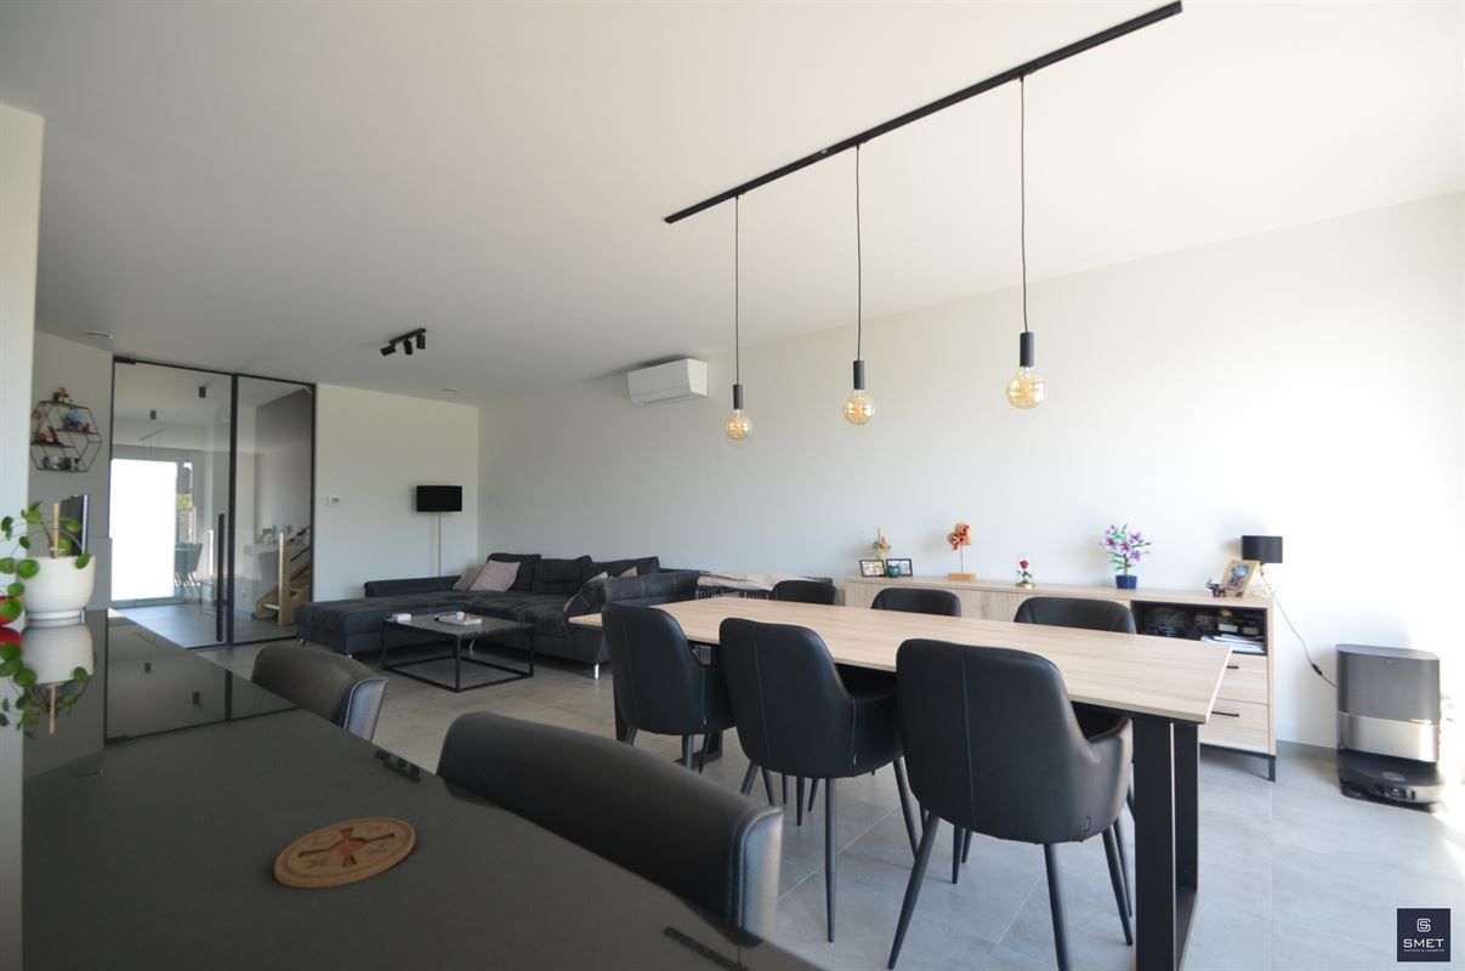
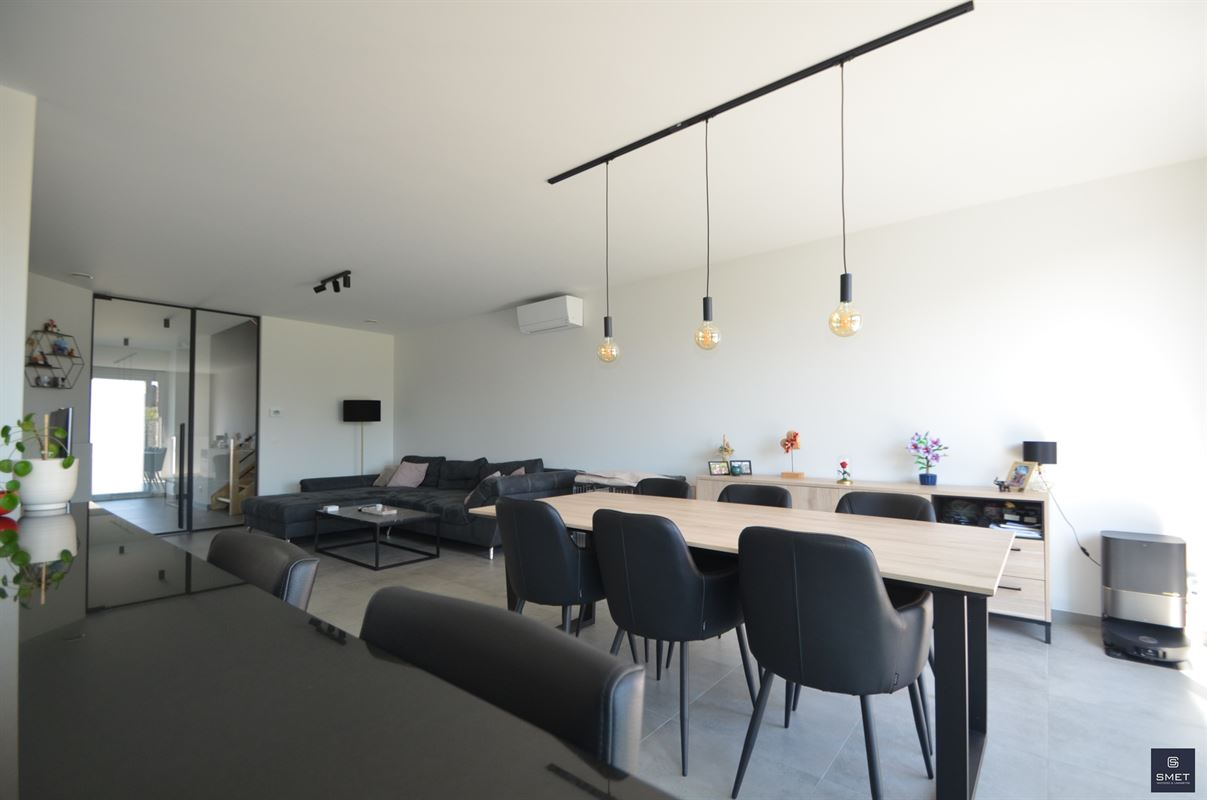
- coaster [273,817,416,888]
